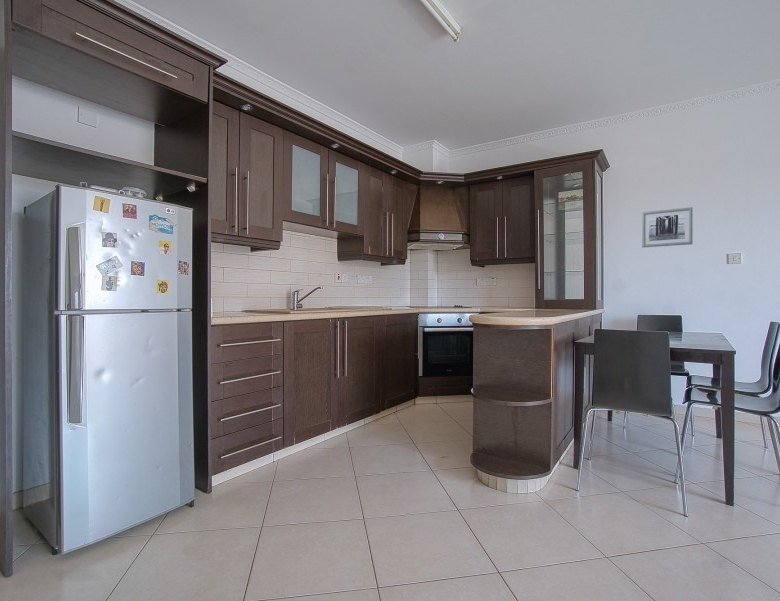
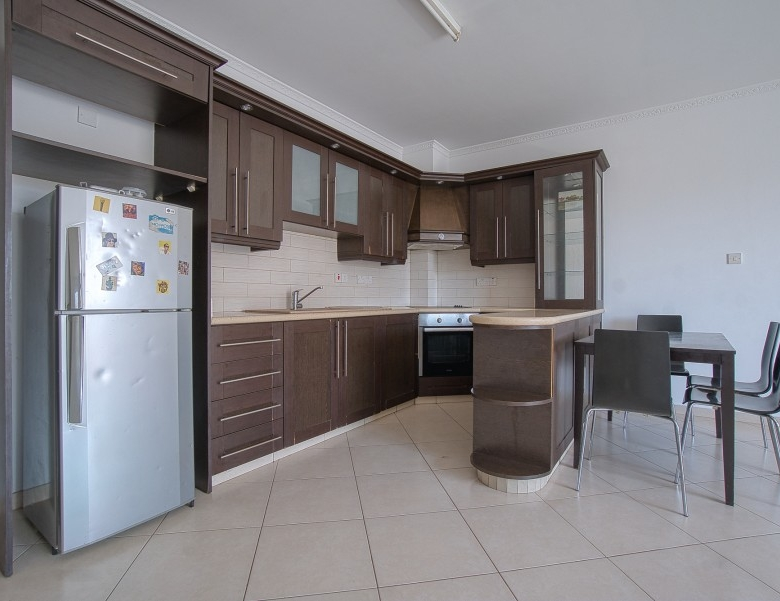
- wall art [641,206,694,248]
